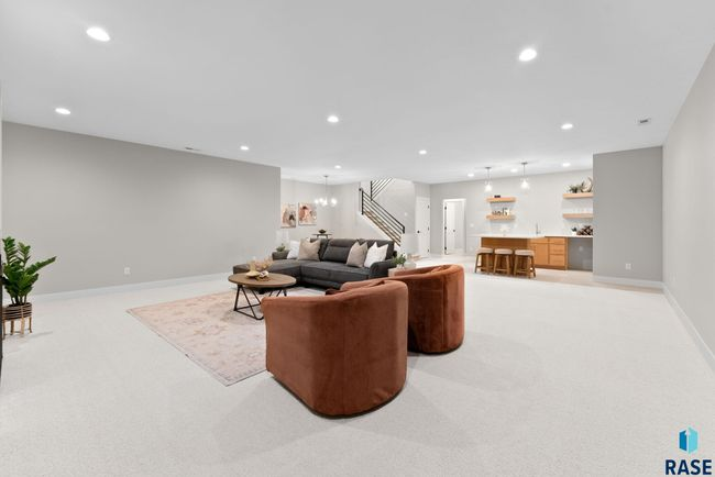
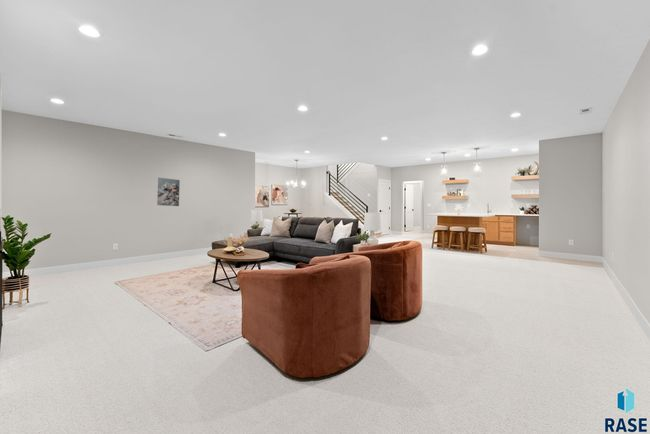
+ wall art [156,177,181,207]
